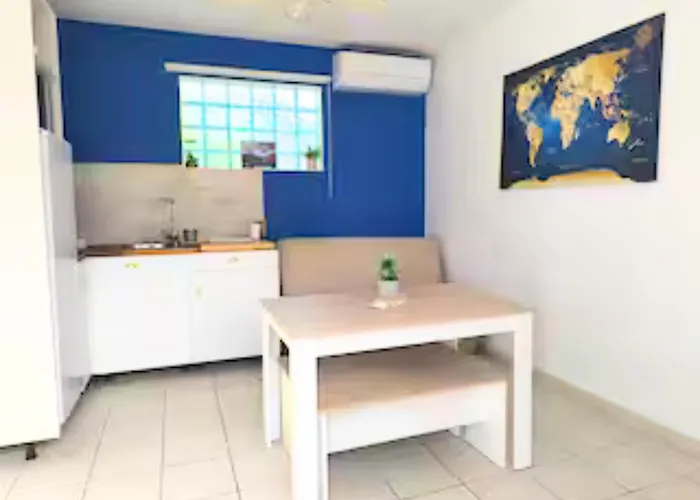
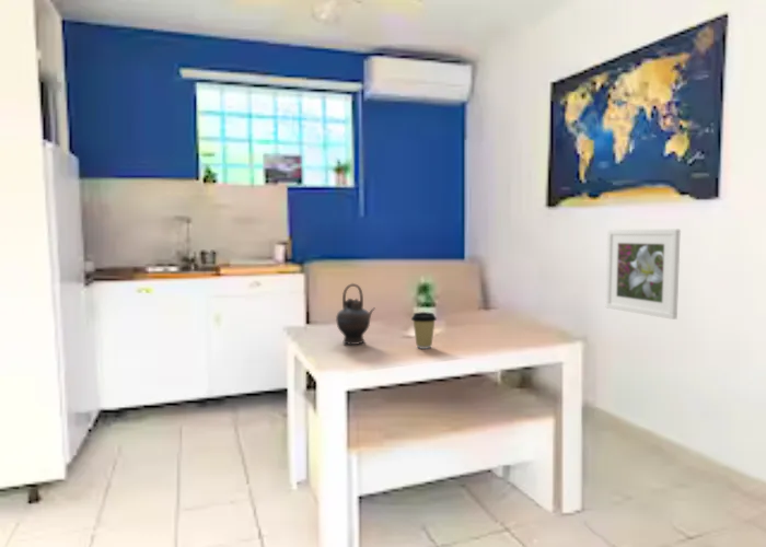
+ coffee cup [410,311,438,350]
+ teapot [335,282,376,346]
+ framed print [605,229,682,321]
